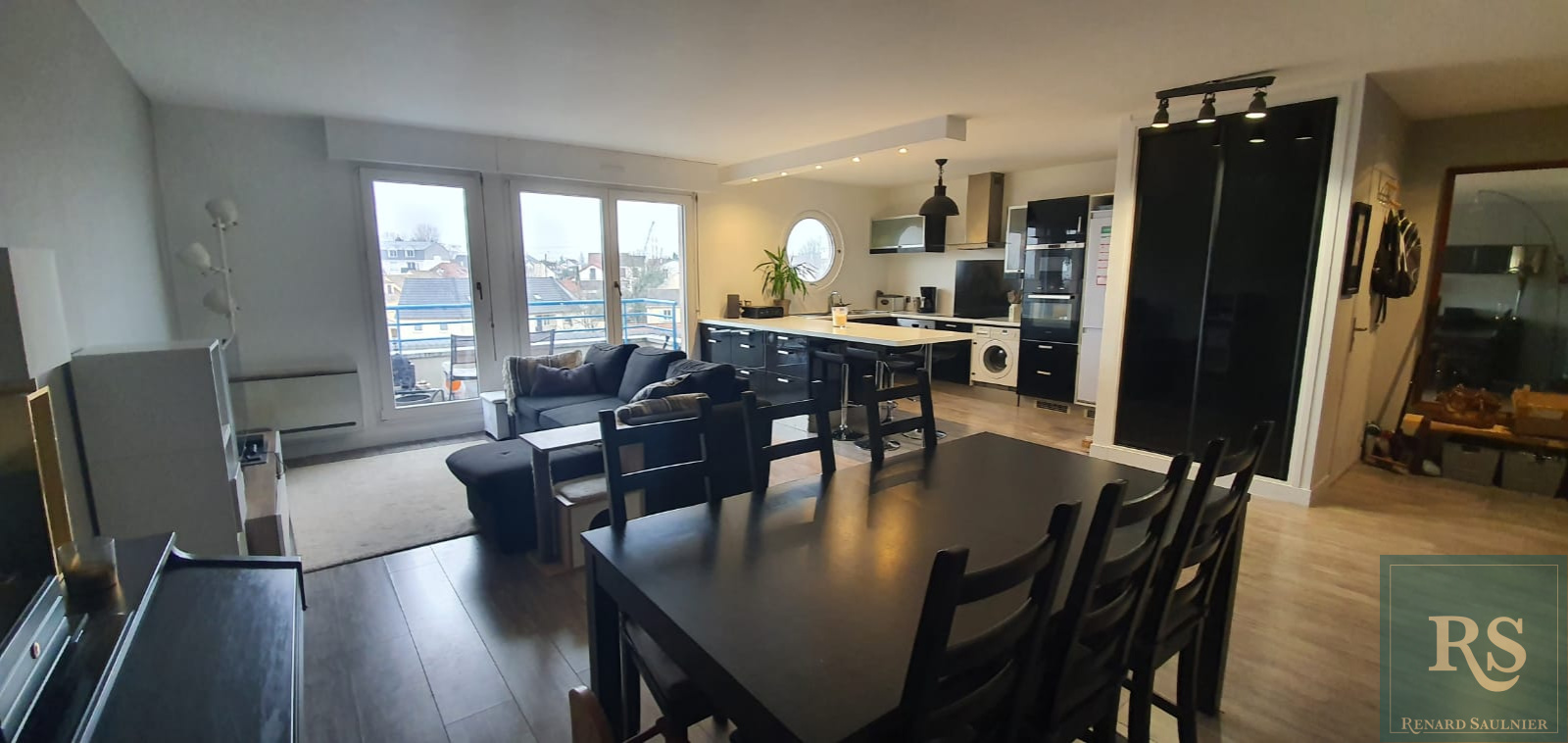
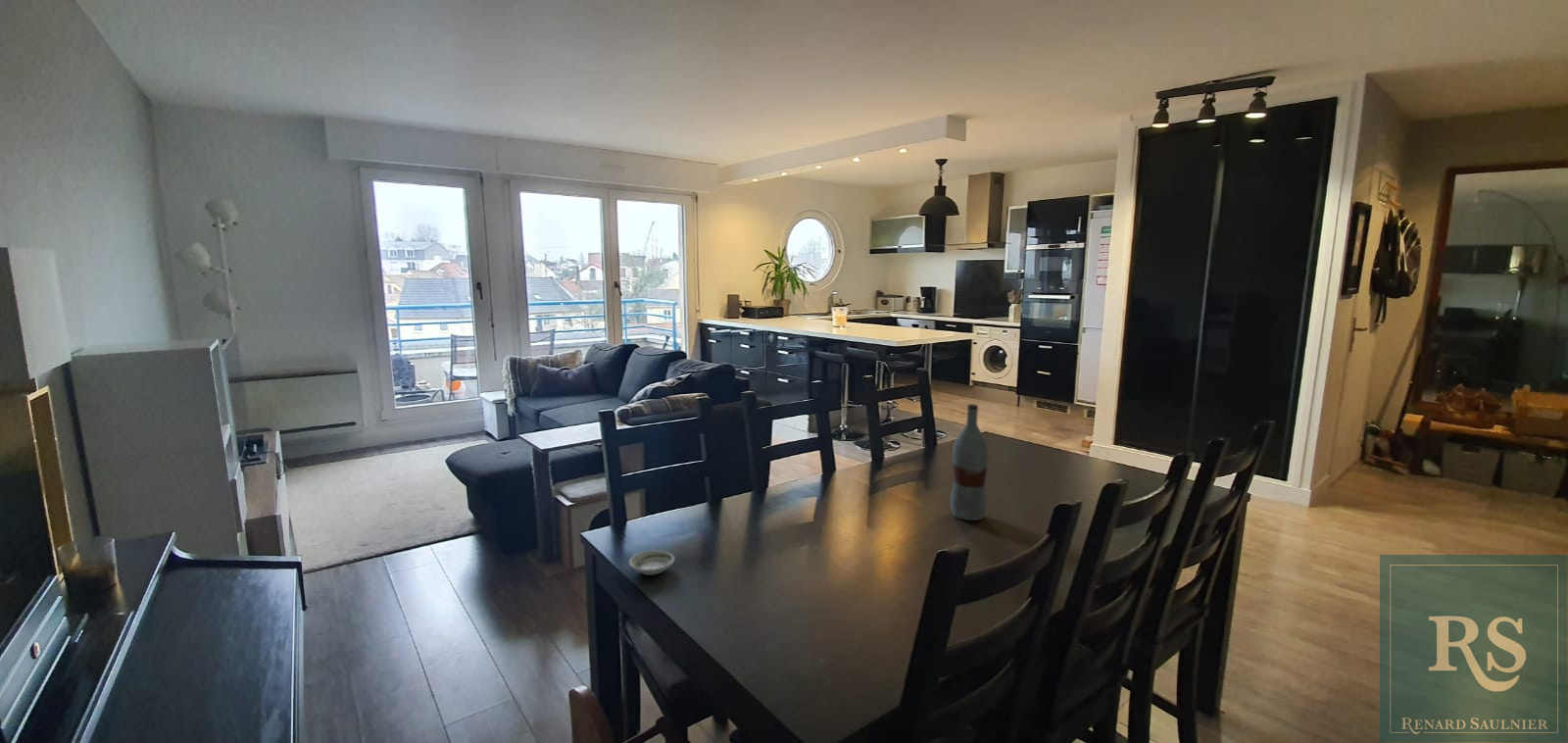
+ saucer [628,550,675,576]
+ bottle [950,403,990,521]
